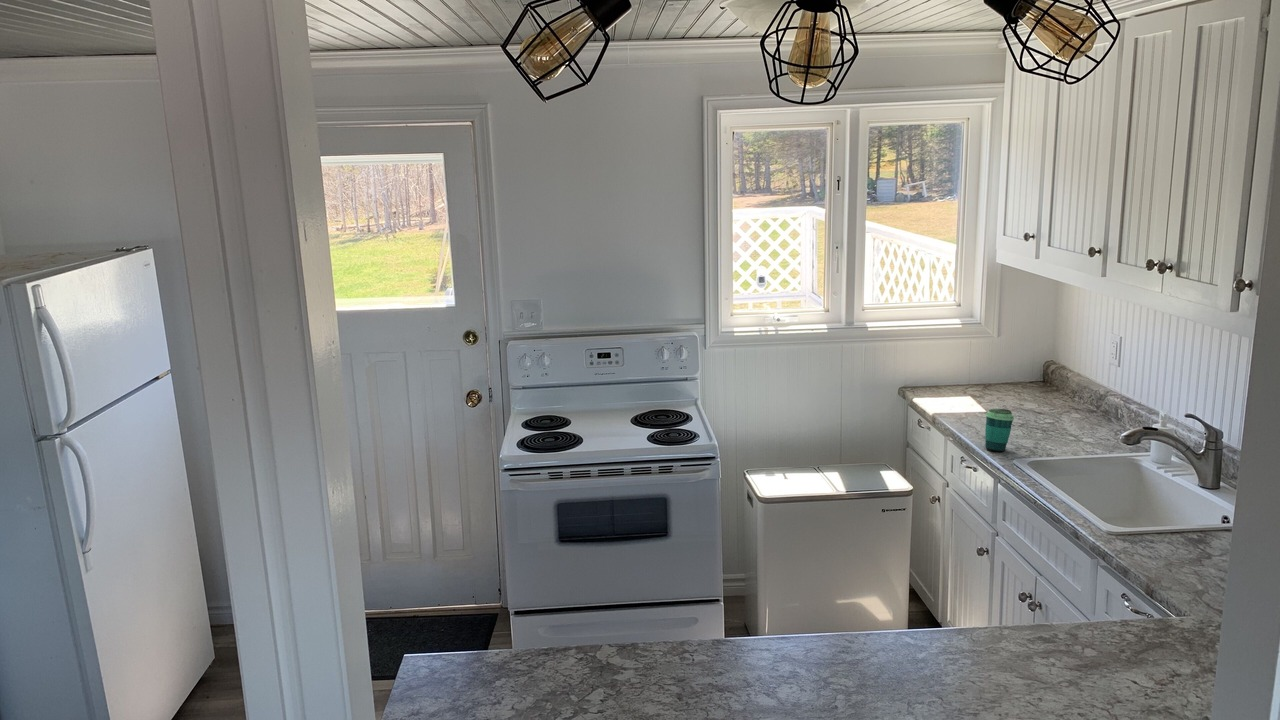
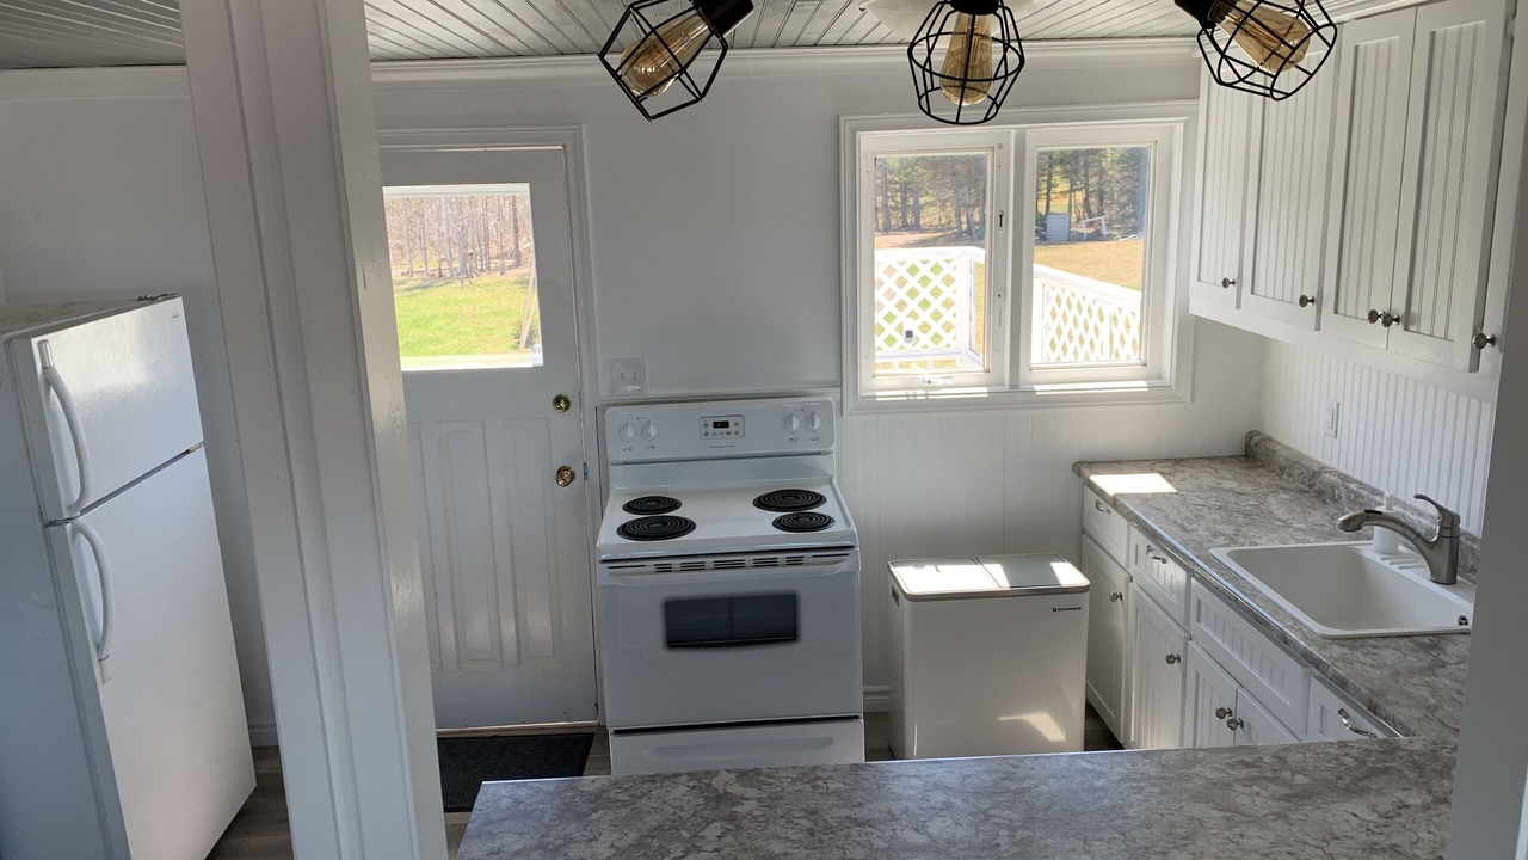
- cup [984,408,1015,453]
